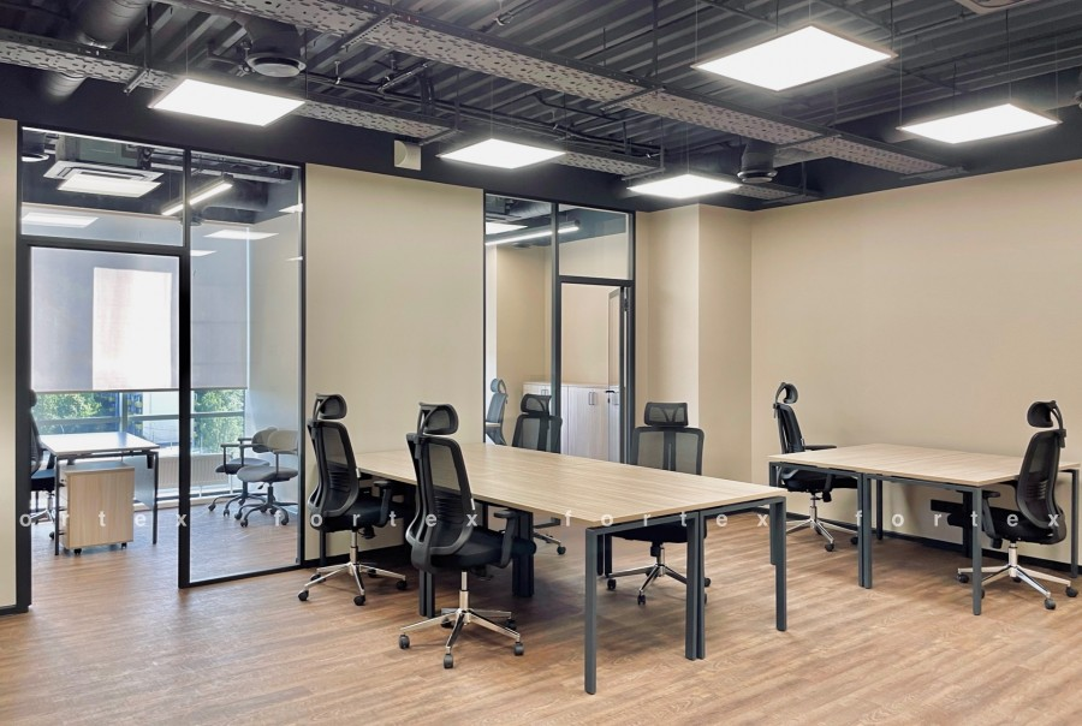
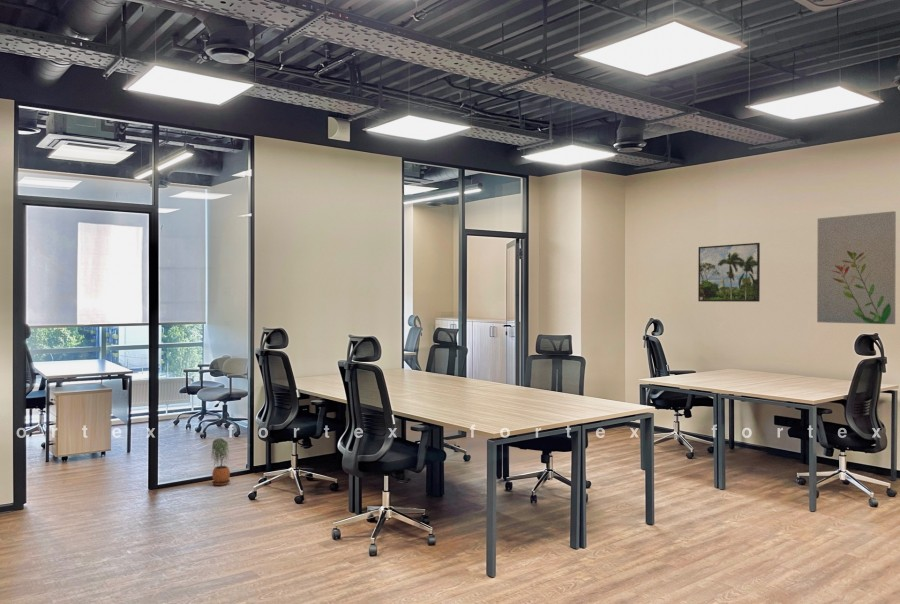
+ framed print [697,242,761,303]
+ potted plant [210,437,231,486]
+ wall art [816,210,897,325]
